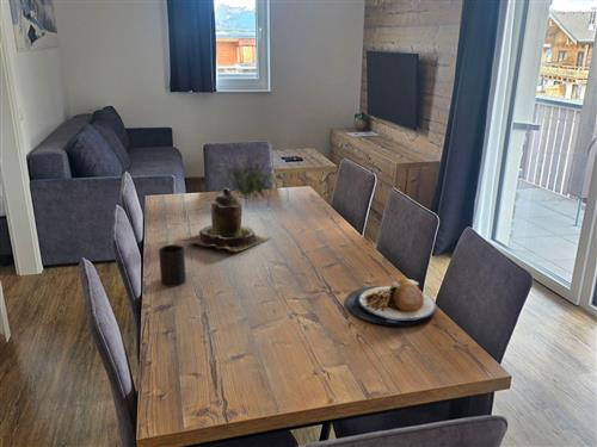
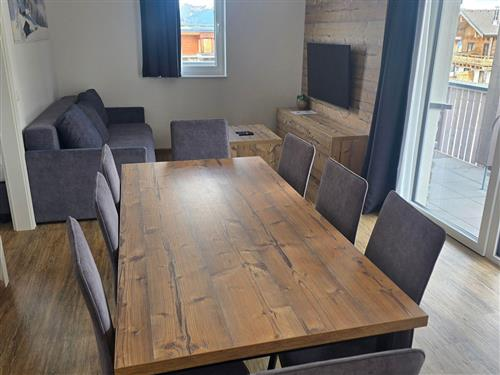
- plate [344,278,437,327]
- plant [209,144,294,210]
- cup [158,243,187,288]
- teapot [183,187,270,253]
